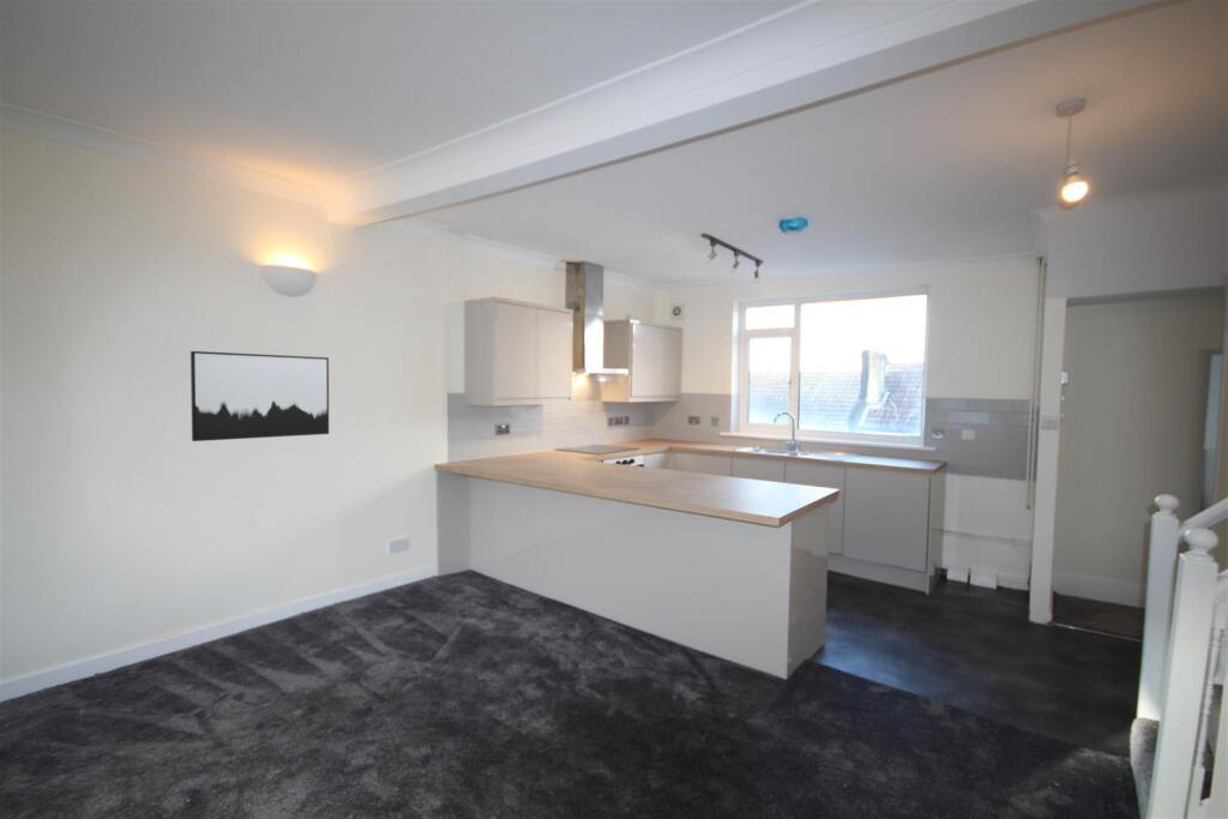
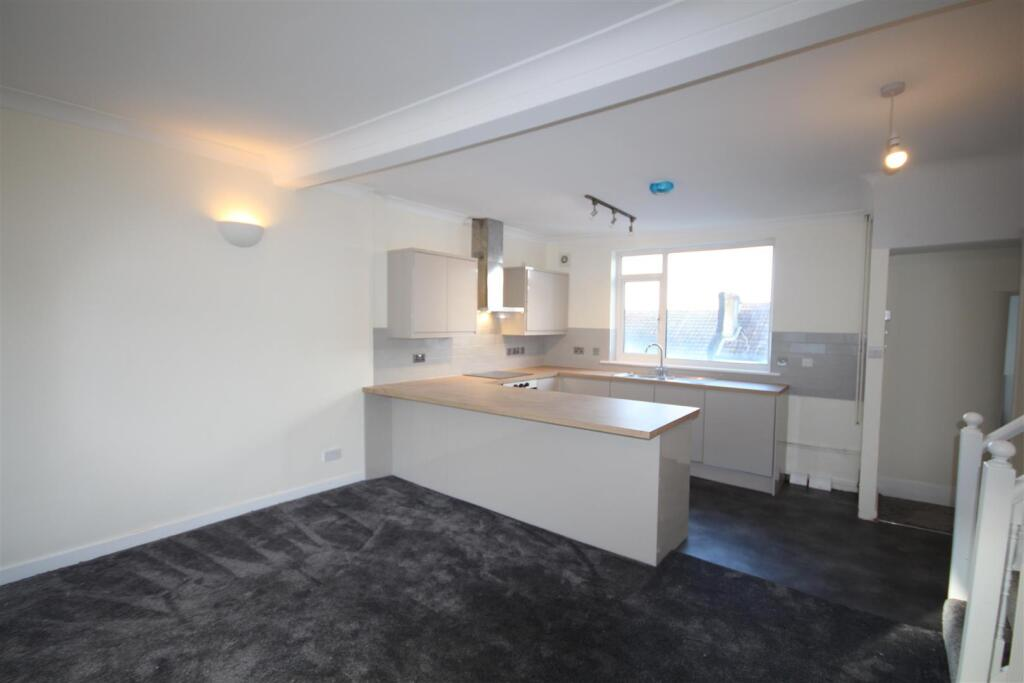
- wall art [189,350,330,442]
